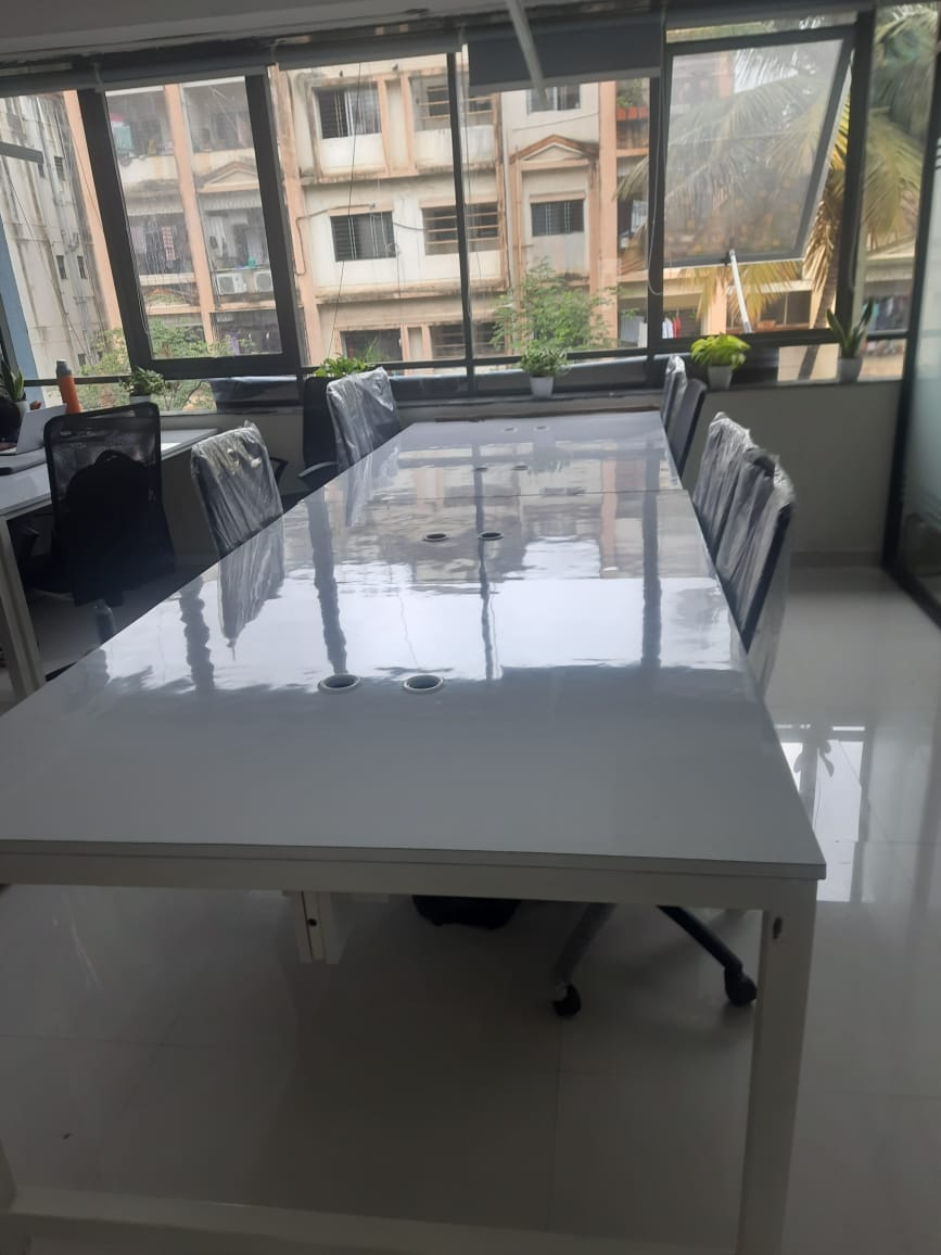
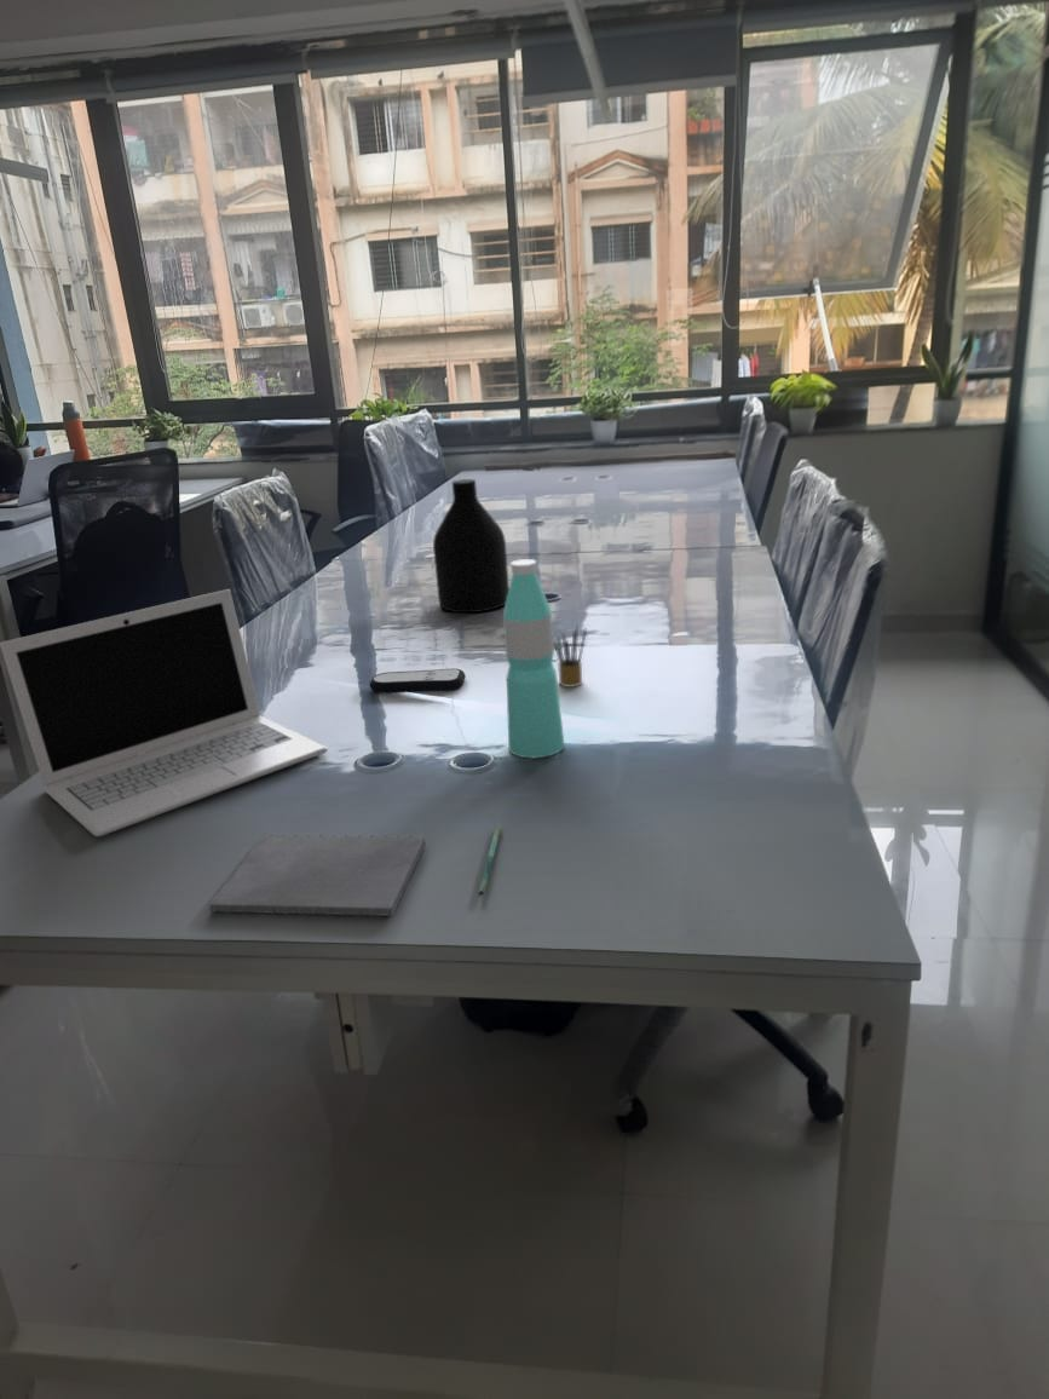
+ pencil box [553,624,588,689]
+ remote control [368,667,467,695]
+ laptop [0,588,329,837]
+ bottle [432,478,509,614]
+ notepad [208,834,427,919]
+ pen [477,824,502,897]
+ water bottle [502,558,565,759]
